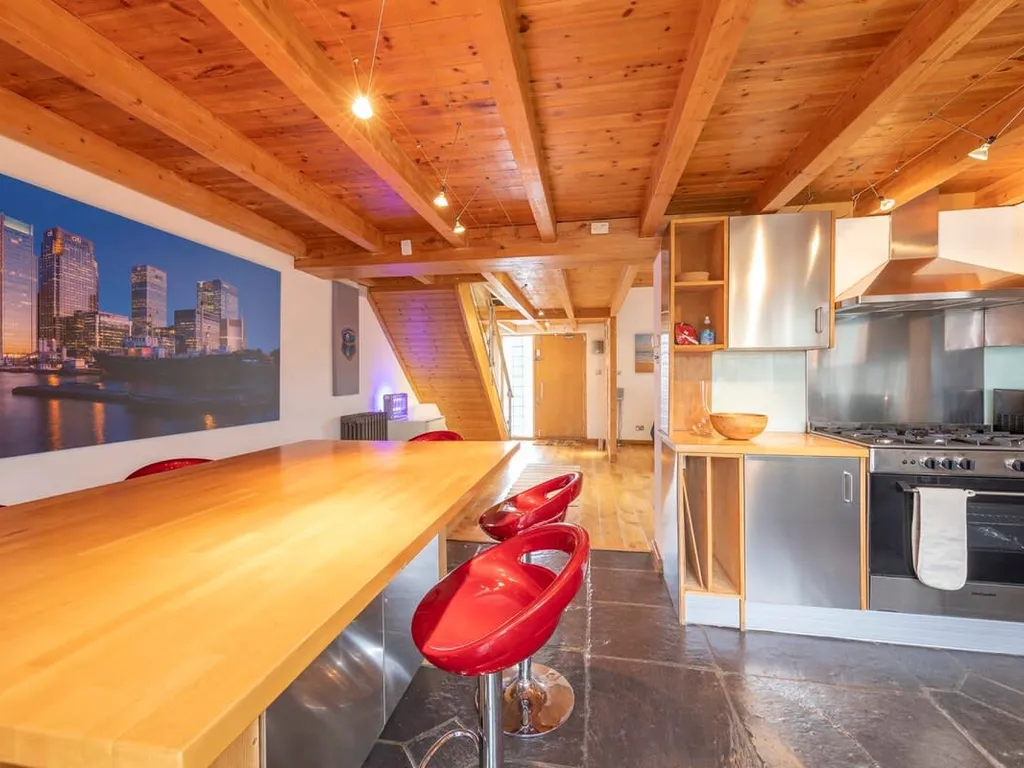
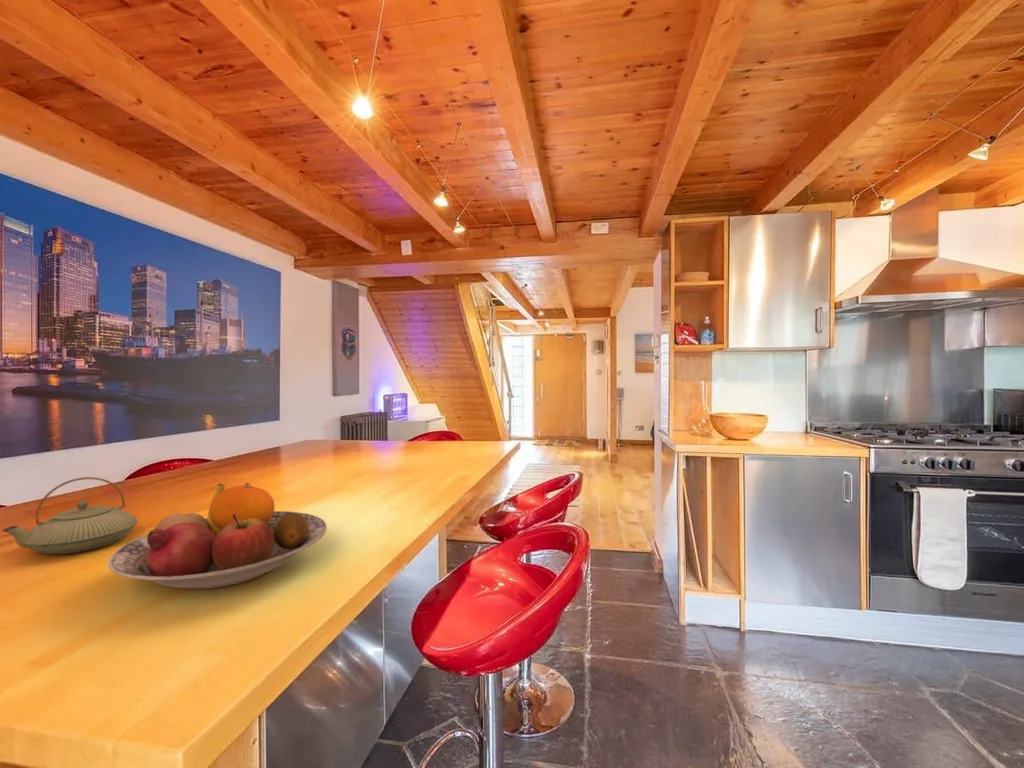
+ teapot [2,476,139,555]
+ fruit bowl [107,482,328,590]
